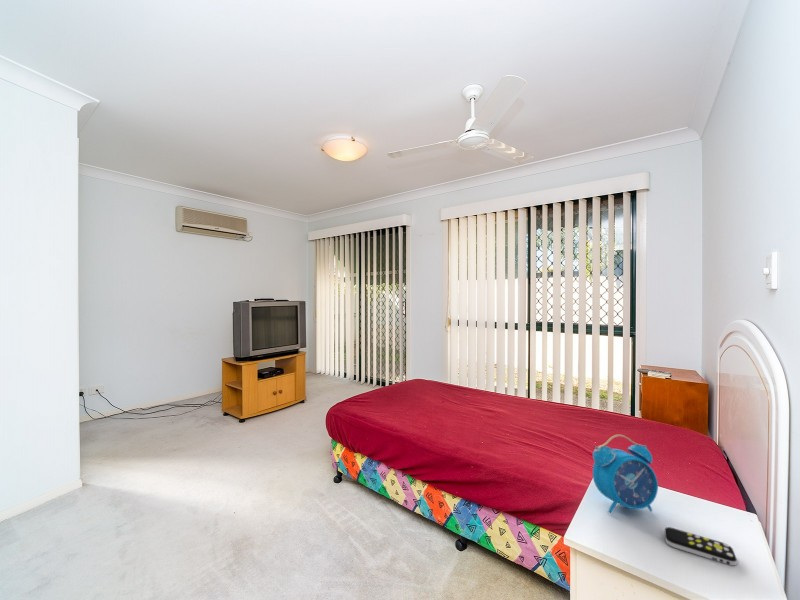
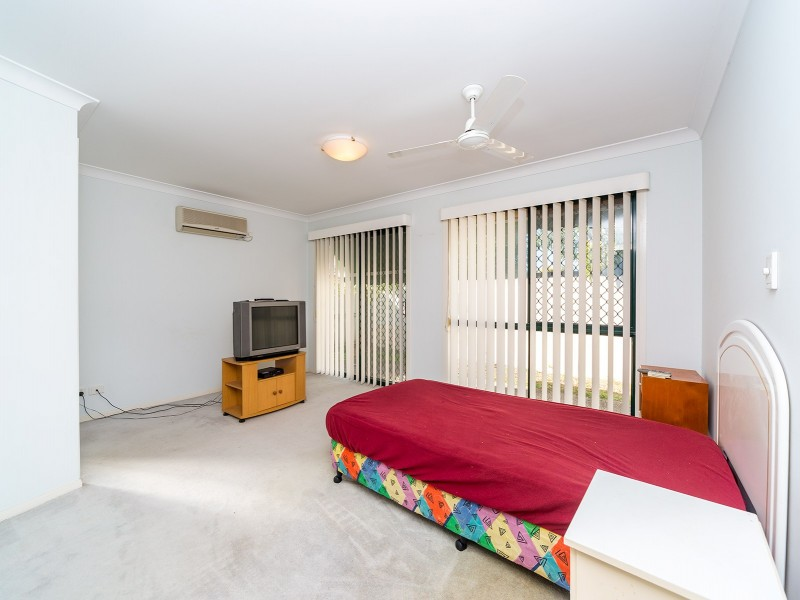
- remote control [664,526,738,566]
- alarm clock [592,434,659,514]
